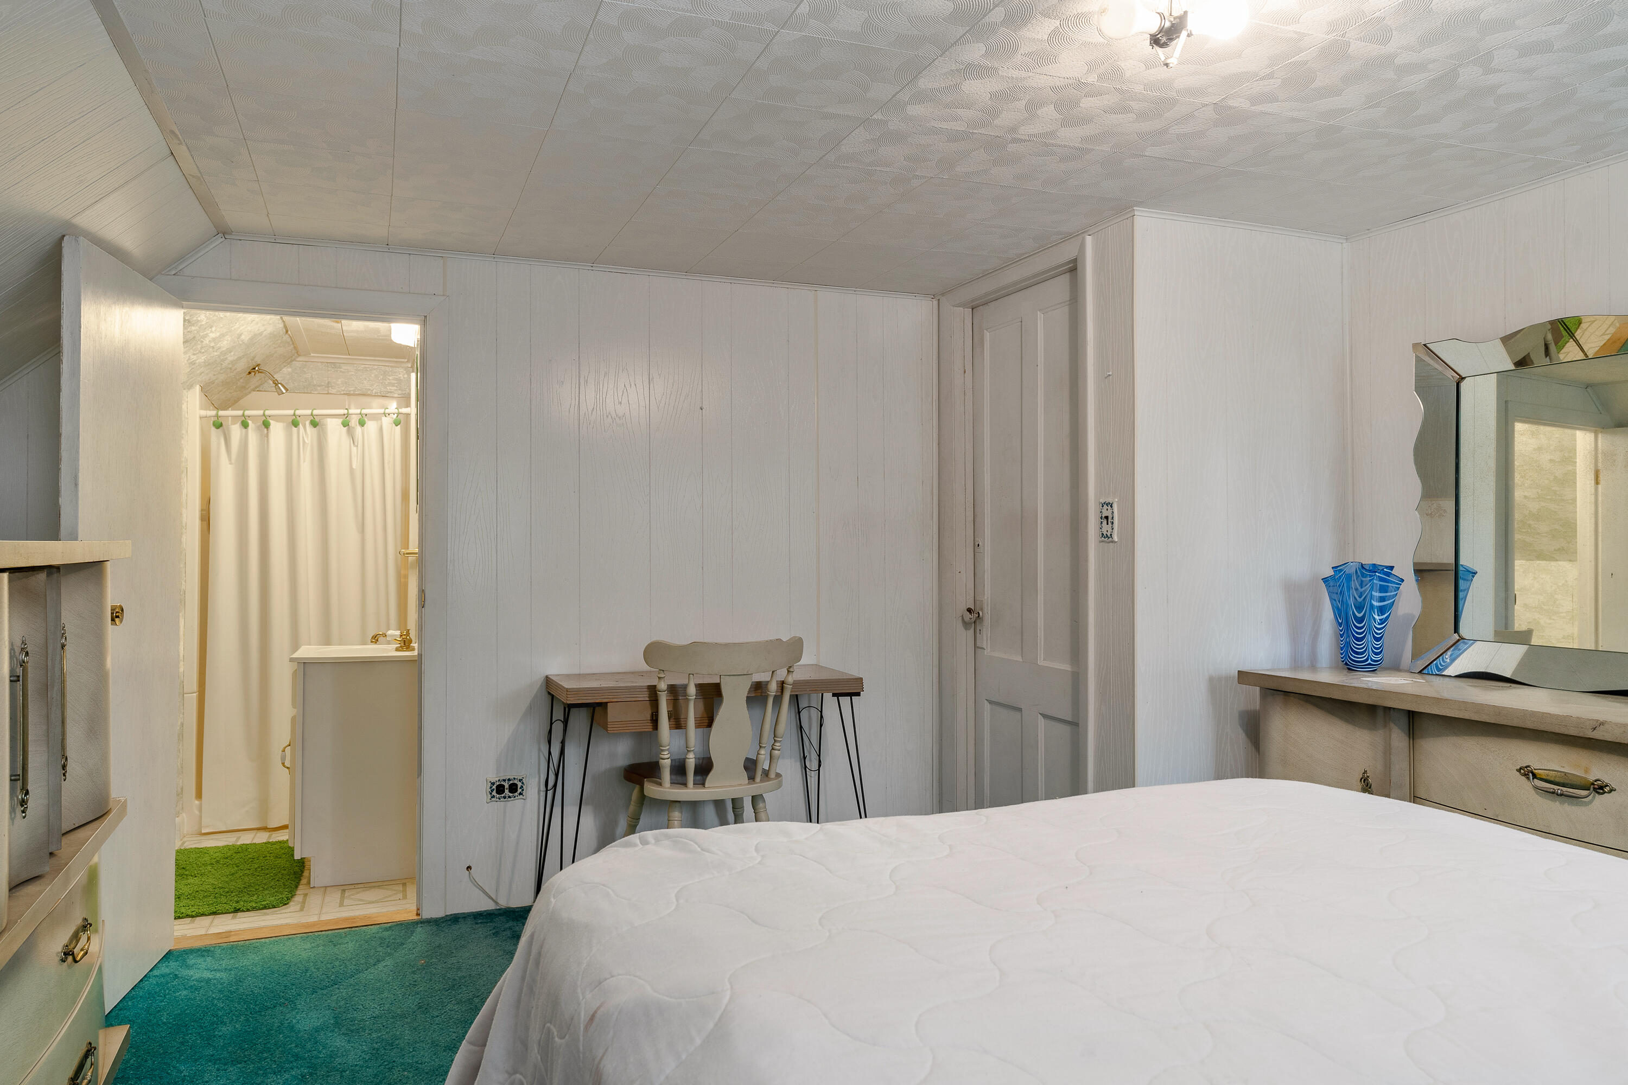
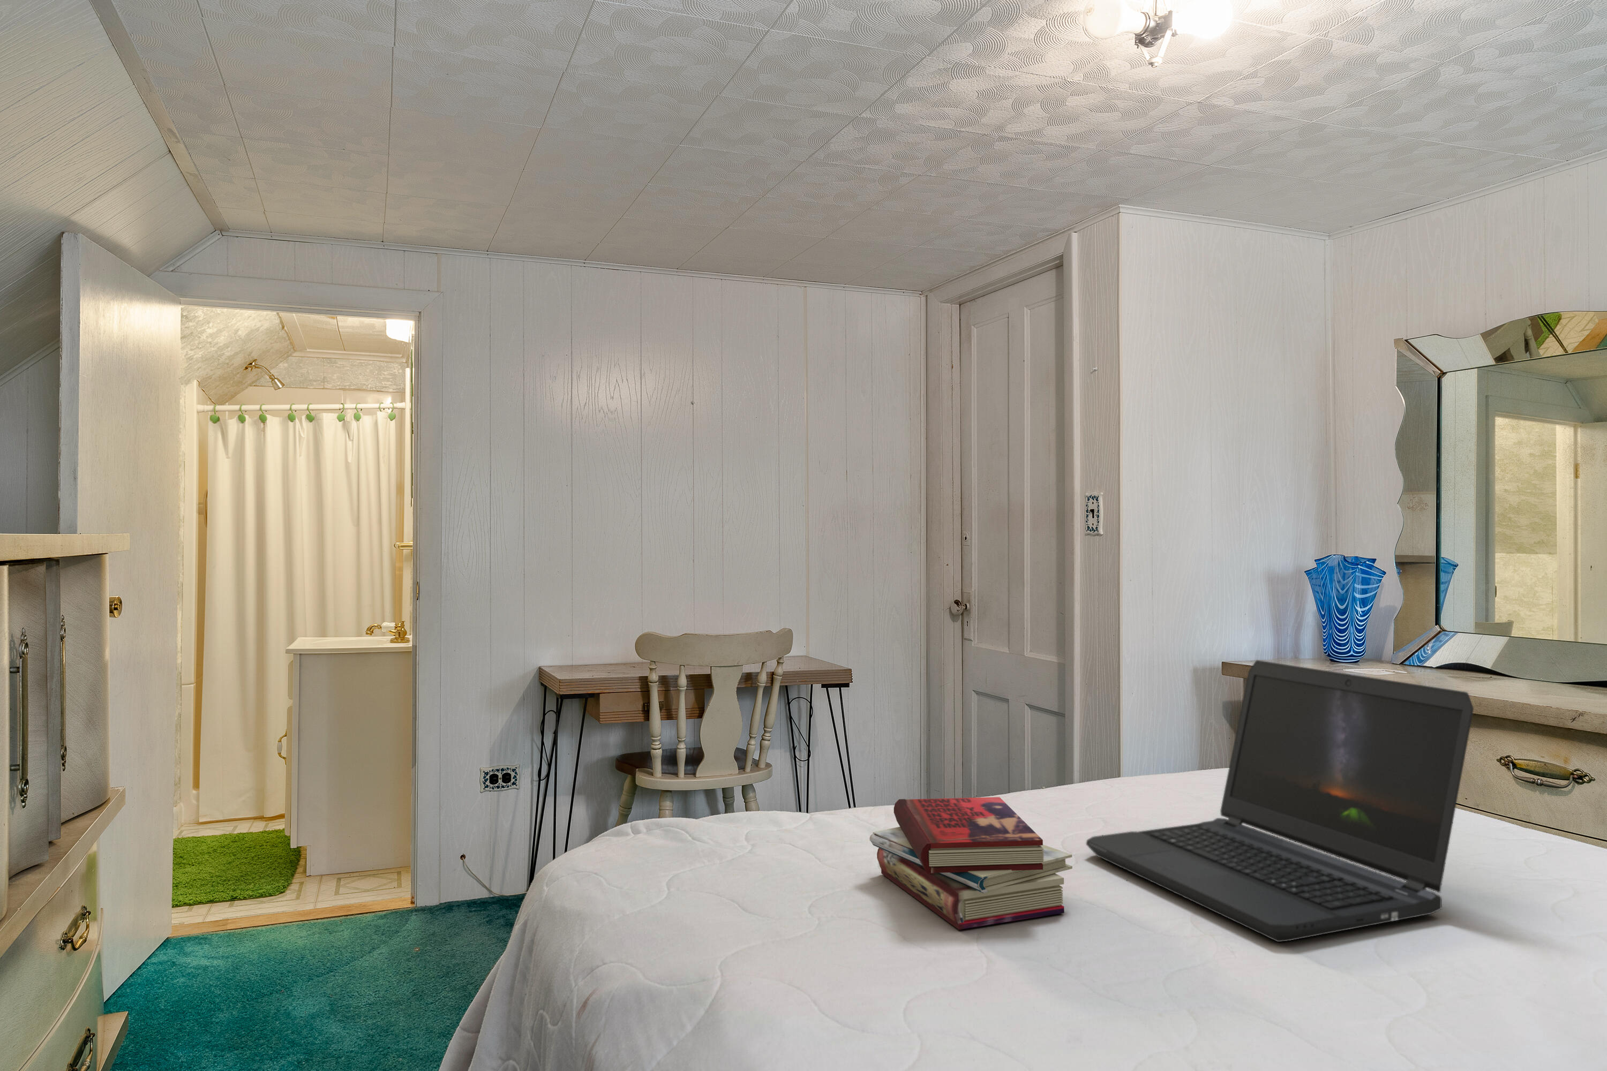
+ book [869,796,1073,930]
+ laptop computer [1086,660,1474,942]
